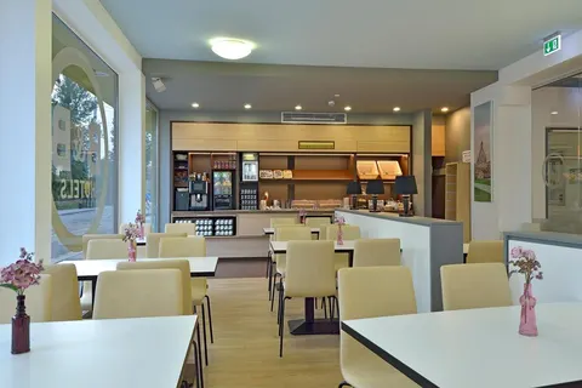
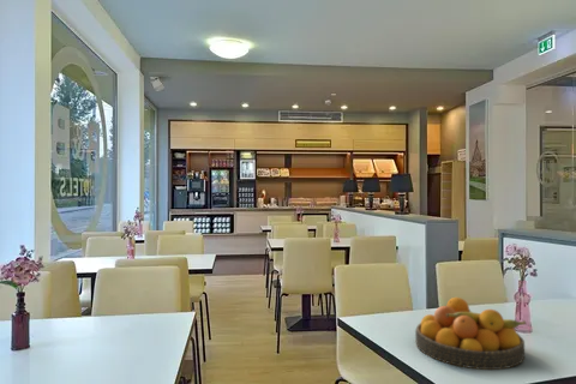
+ fruit bowl [414,296,528,371]
